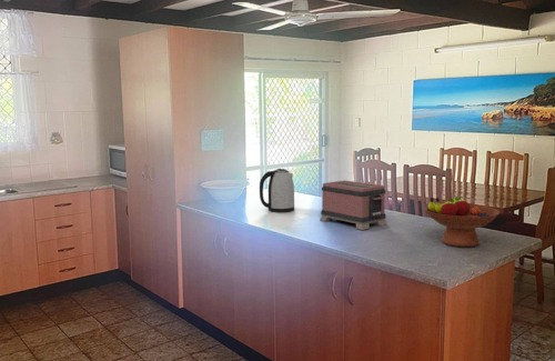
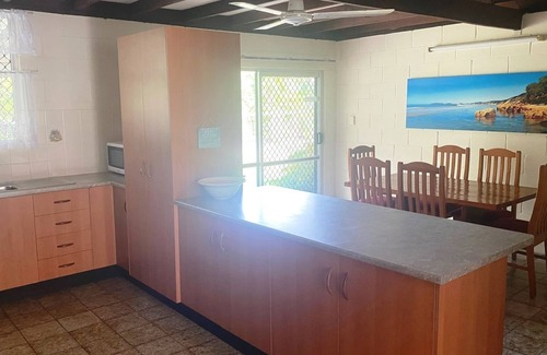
- fruit bowl [424,195,501,248]
- kettle [259,168,295,213]
- toaster [319,180,389,231]
